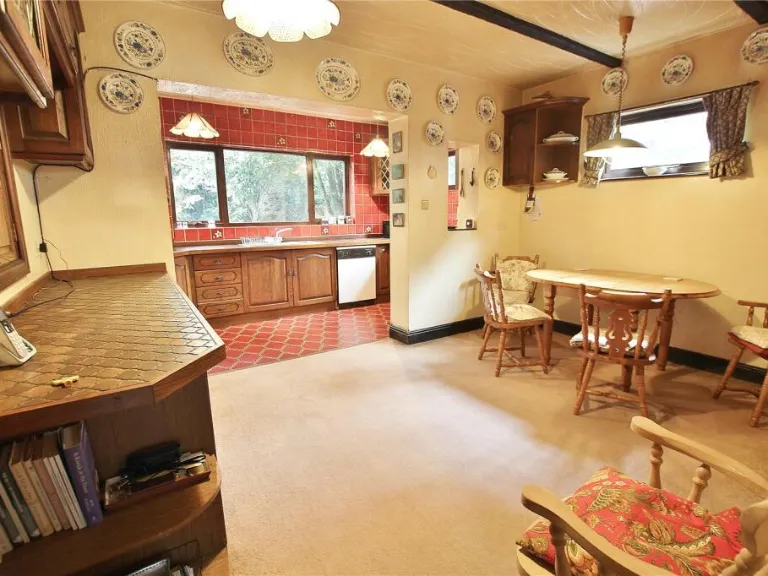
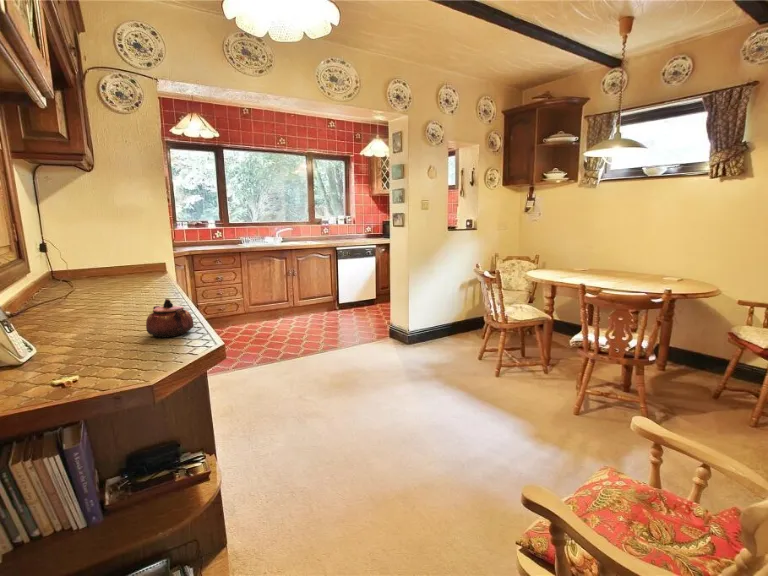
+ teapot [145,298,194,339]
